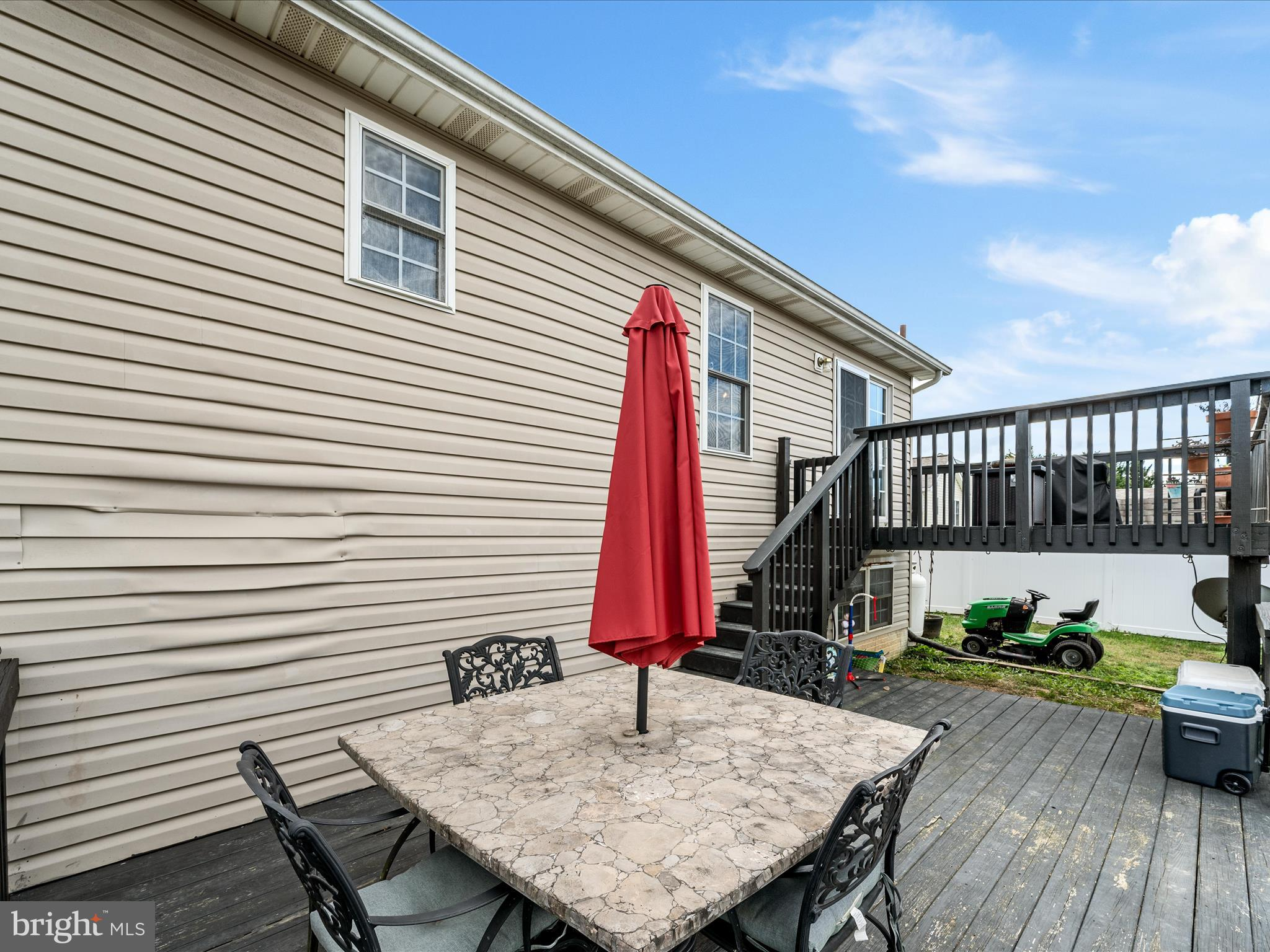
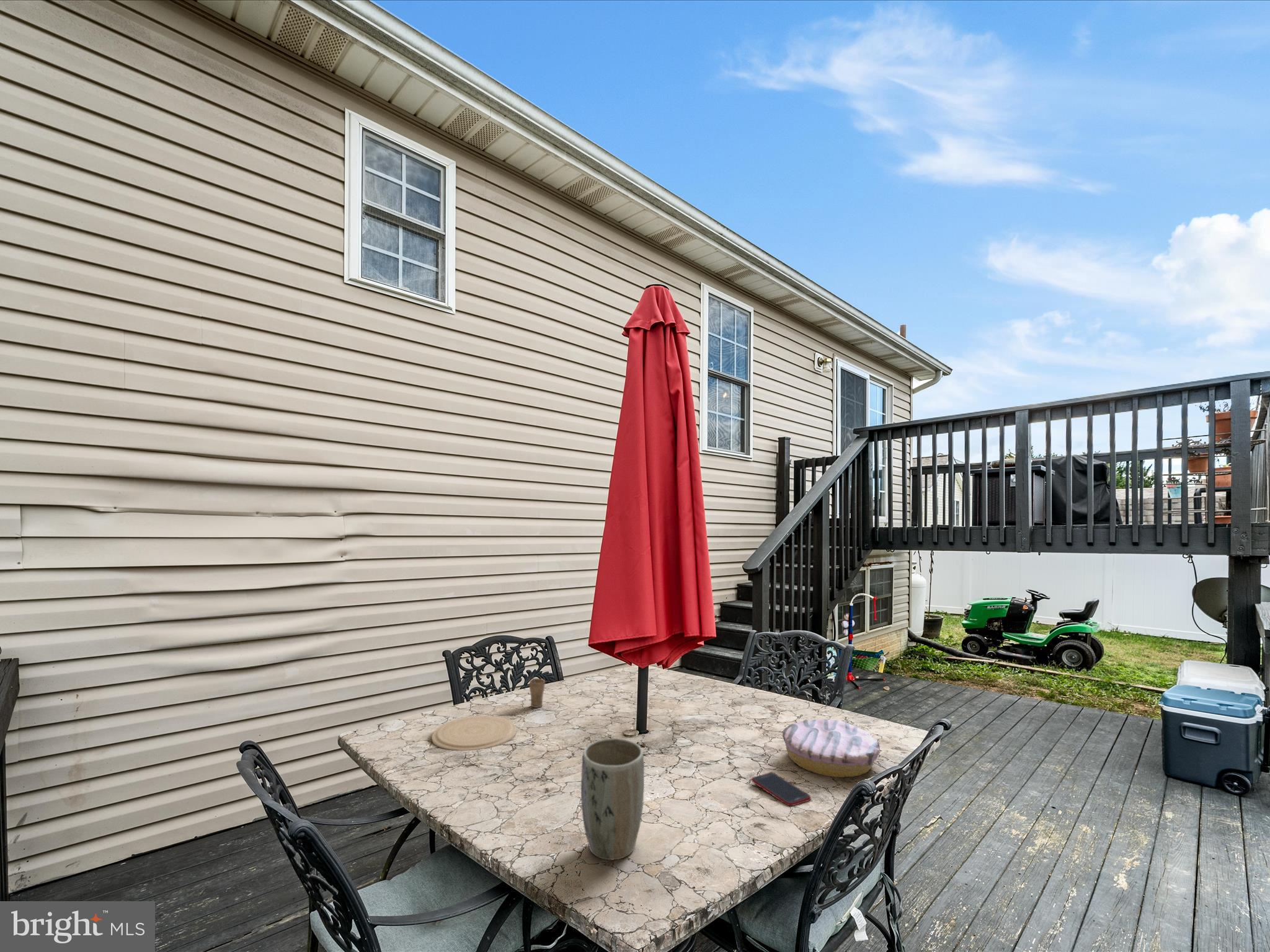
+ cell phone [751,772,812,806]
+ plate [431,715,517,751]
+ plant pot [580,738,645,861]
+ plate [782,718,881,778]
+ cup [529,676,546,708]
